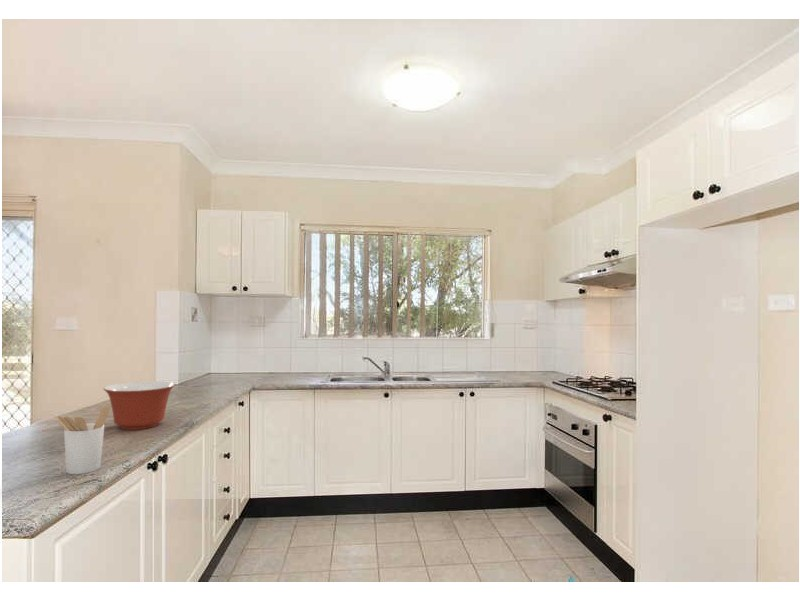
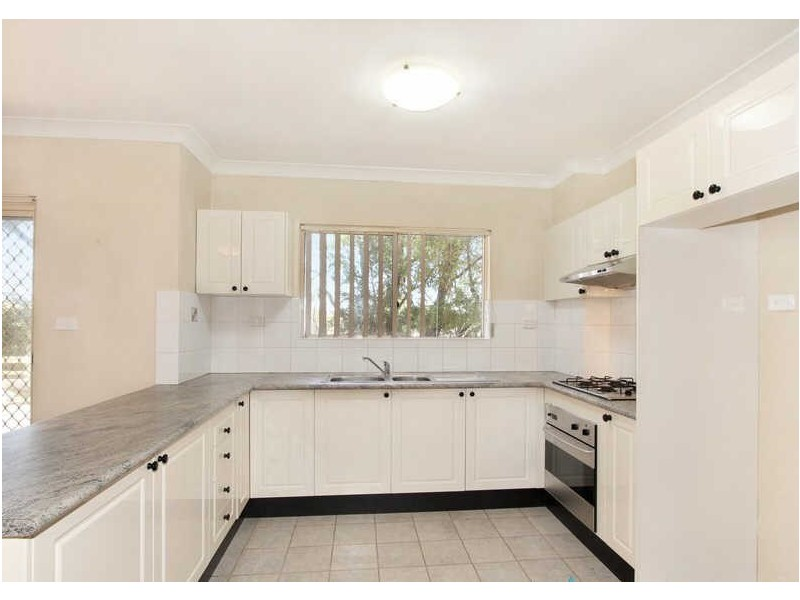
- utensil holder [55,405,111,475]
- mixing bowl [102,380,176,431]
